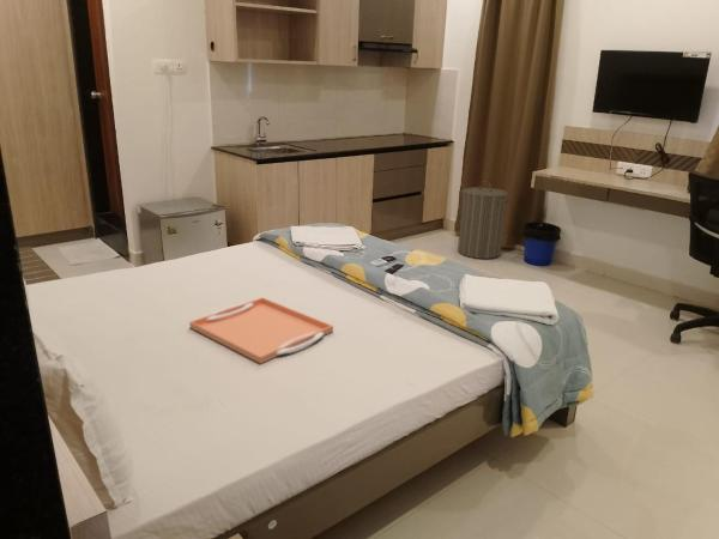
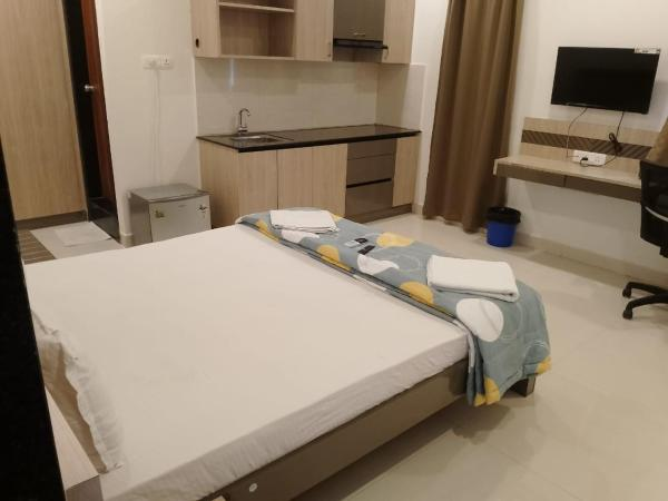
- serving tray [188,296,334,365]
- laundry hamper [457,180,510,260]
